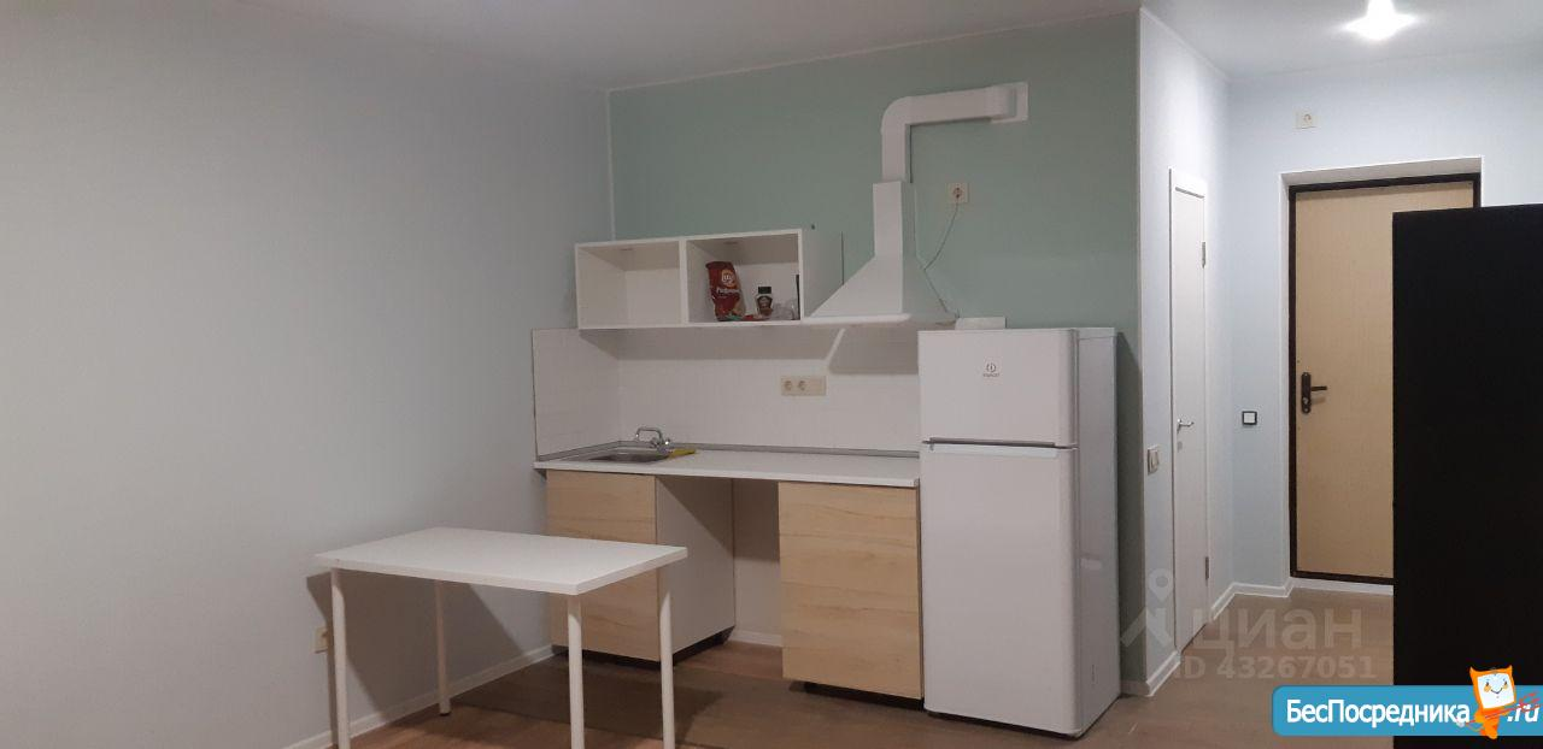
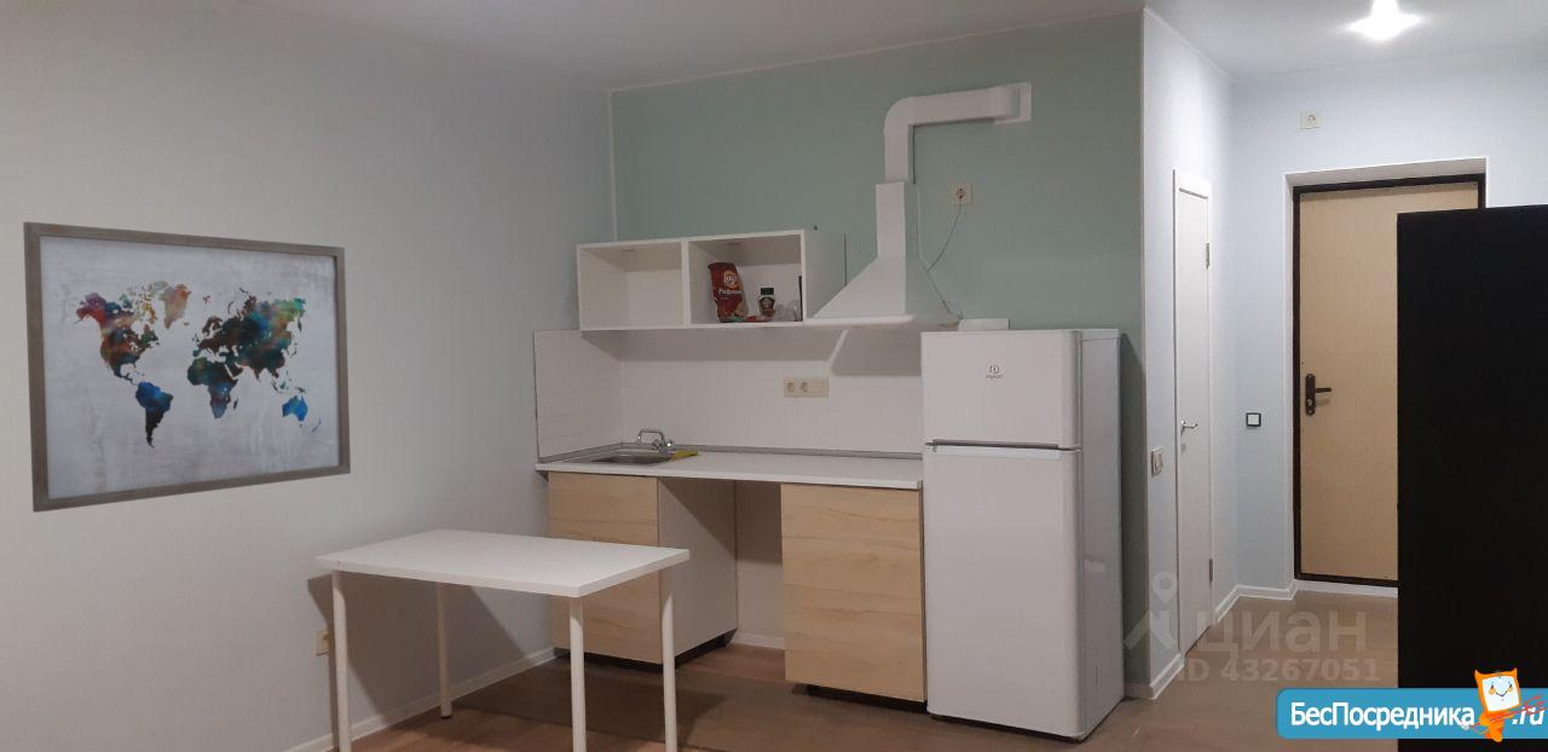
+ wall art [22,220,352,514]
